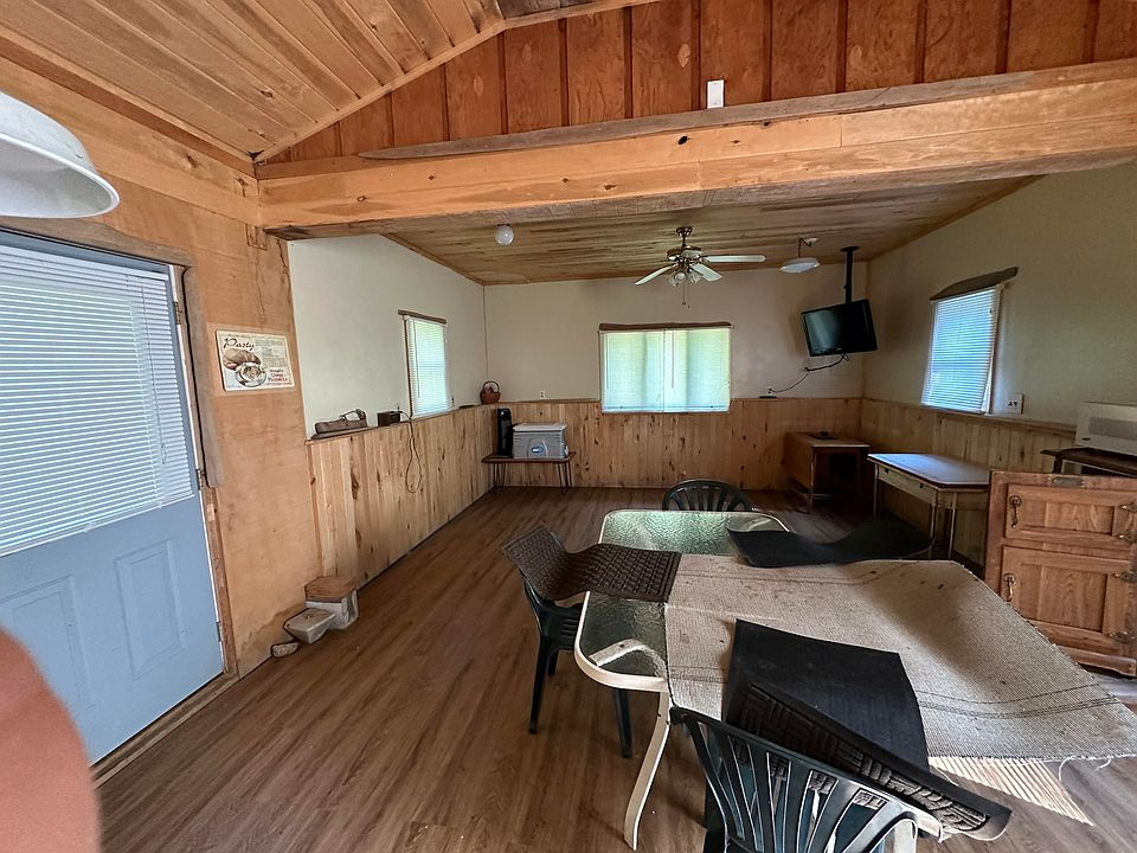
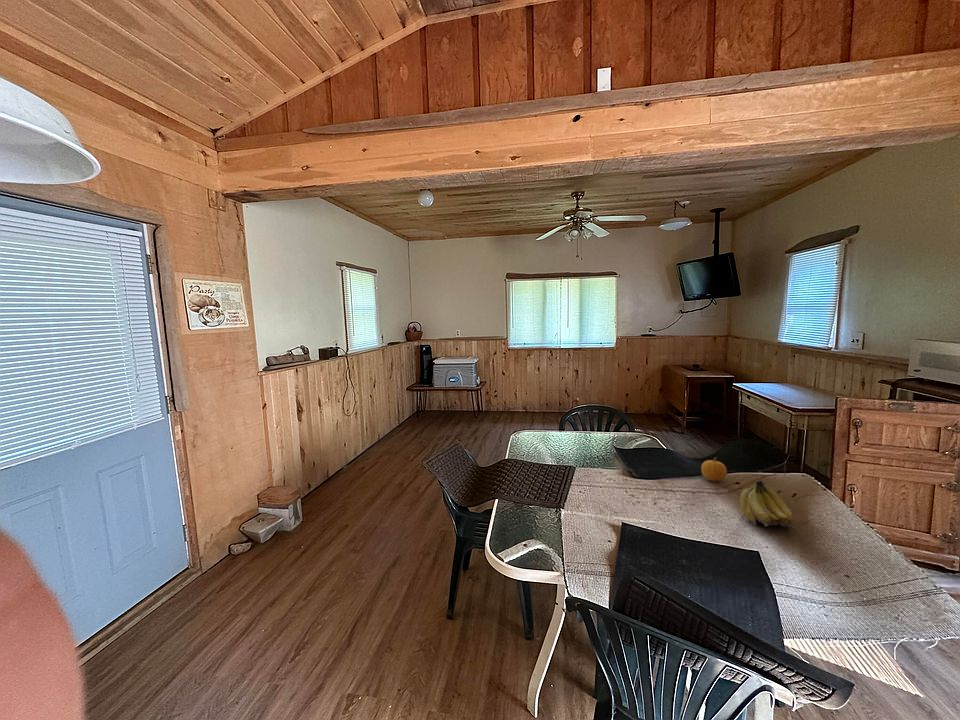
+ fruit [739,479,795,529]
+ fruit [700,456,728,482]
